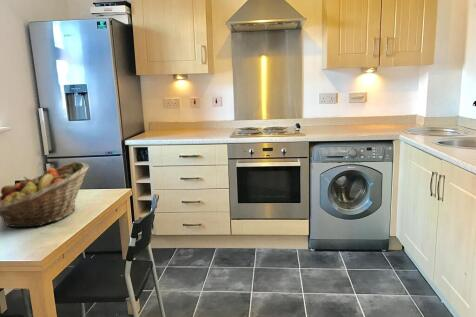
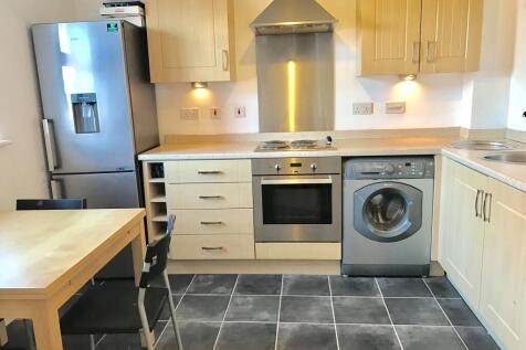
- fruit basket [0,161,90,228]
